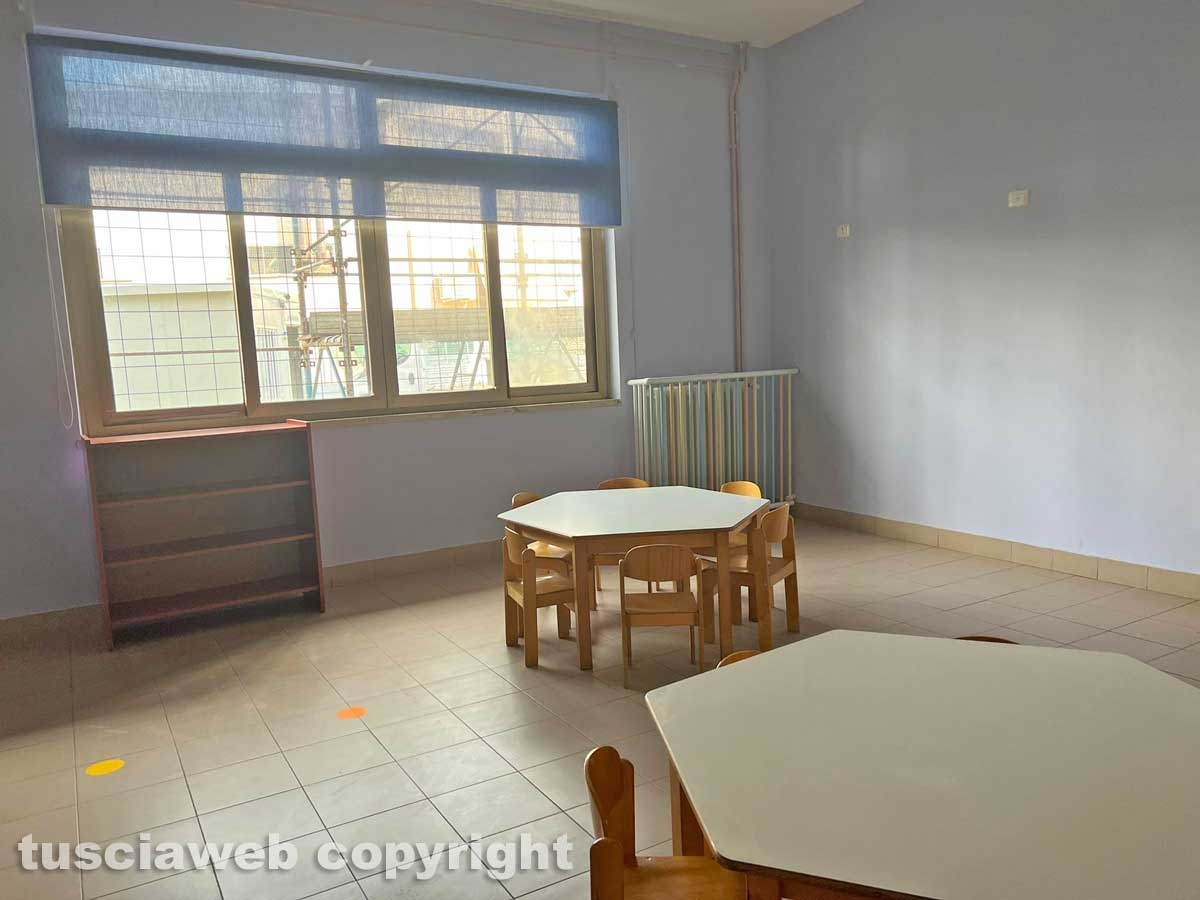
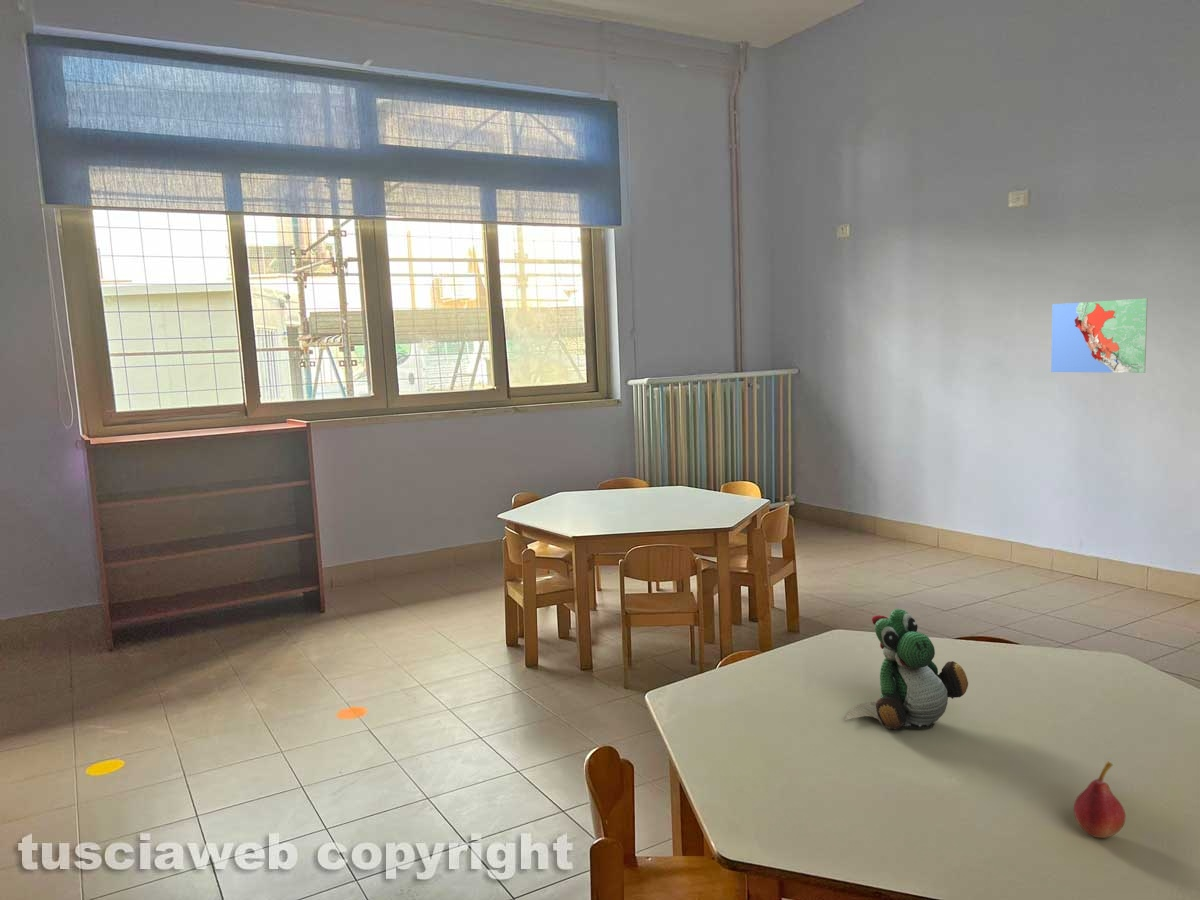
+ fruit [1073,760,1127,839]
+ stuffed toy [844,608,969,731]
+ map [1050,297,1149,374]
